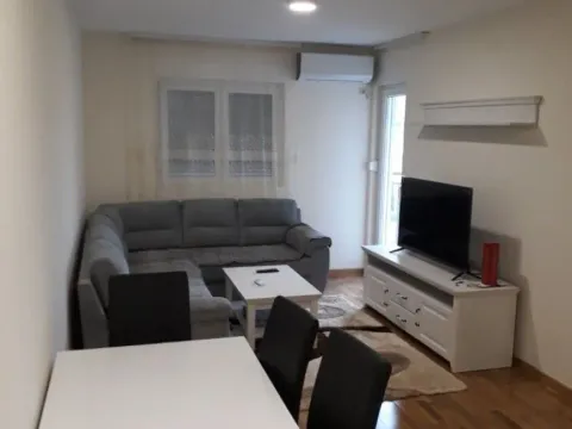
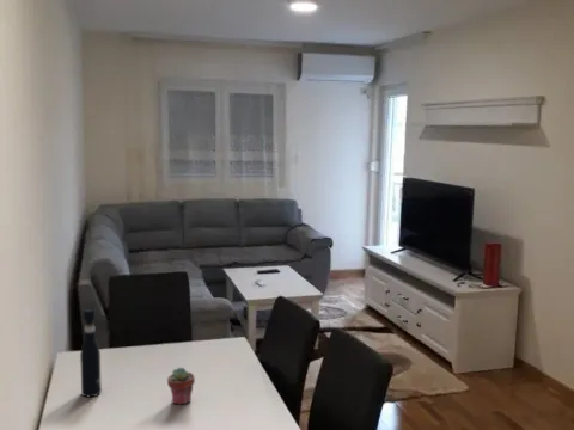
+ pepper grinder [79,307,103,398]
+ potted succulent [166,367,196,405]
